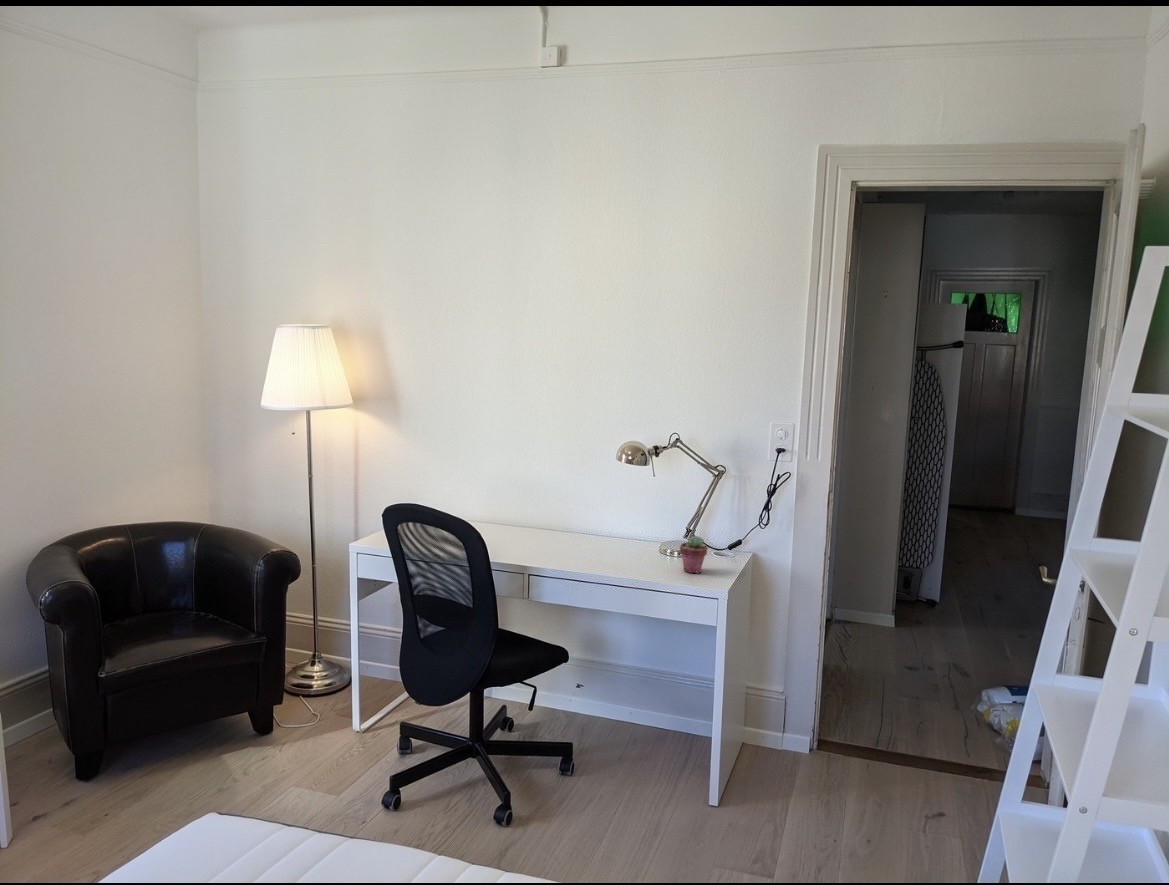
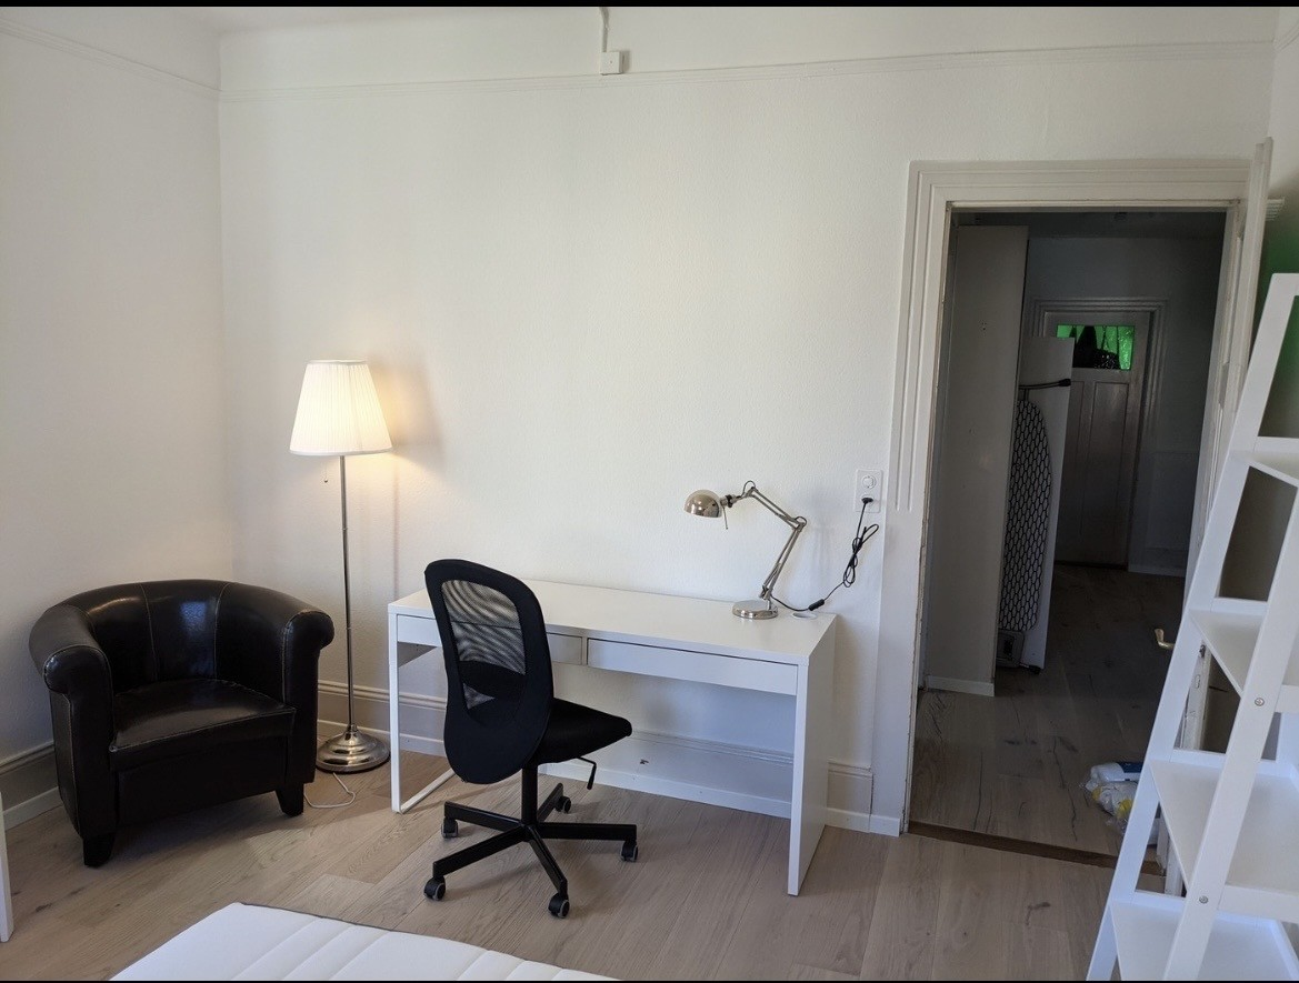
- potted succulent [679,534,709,574]
